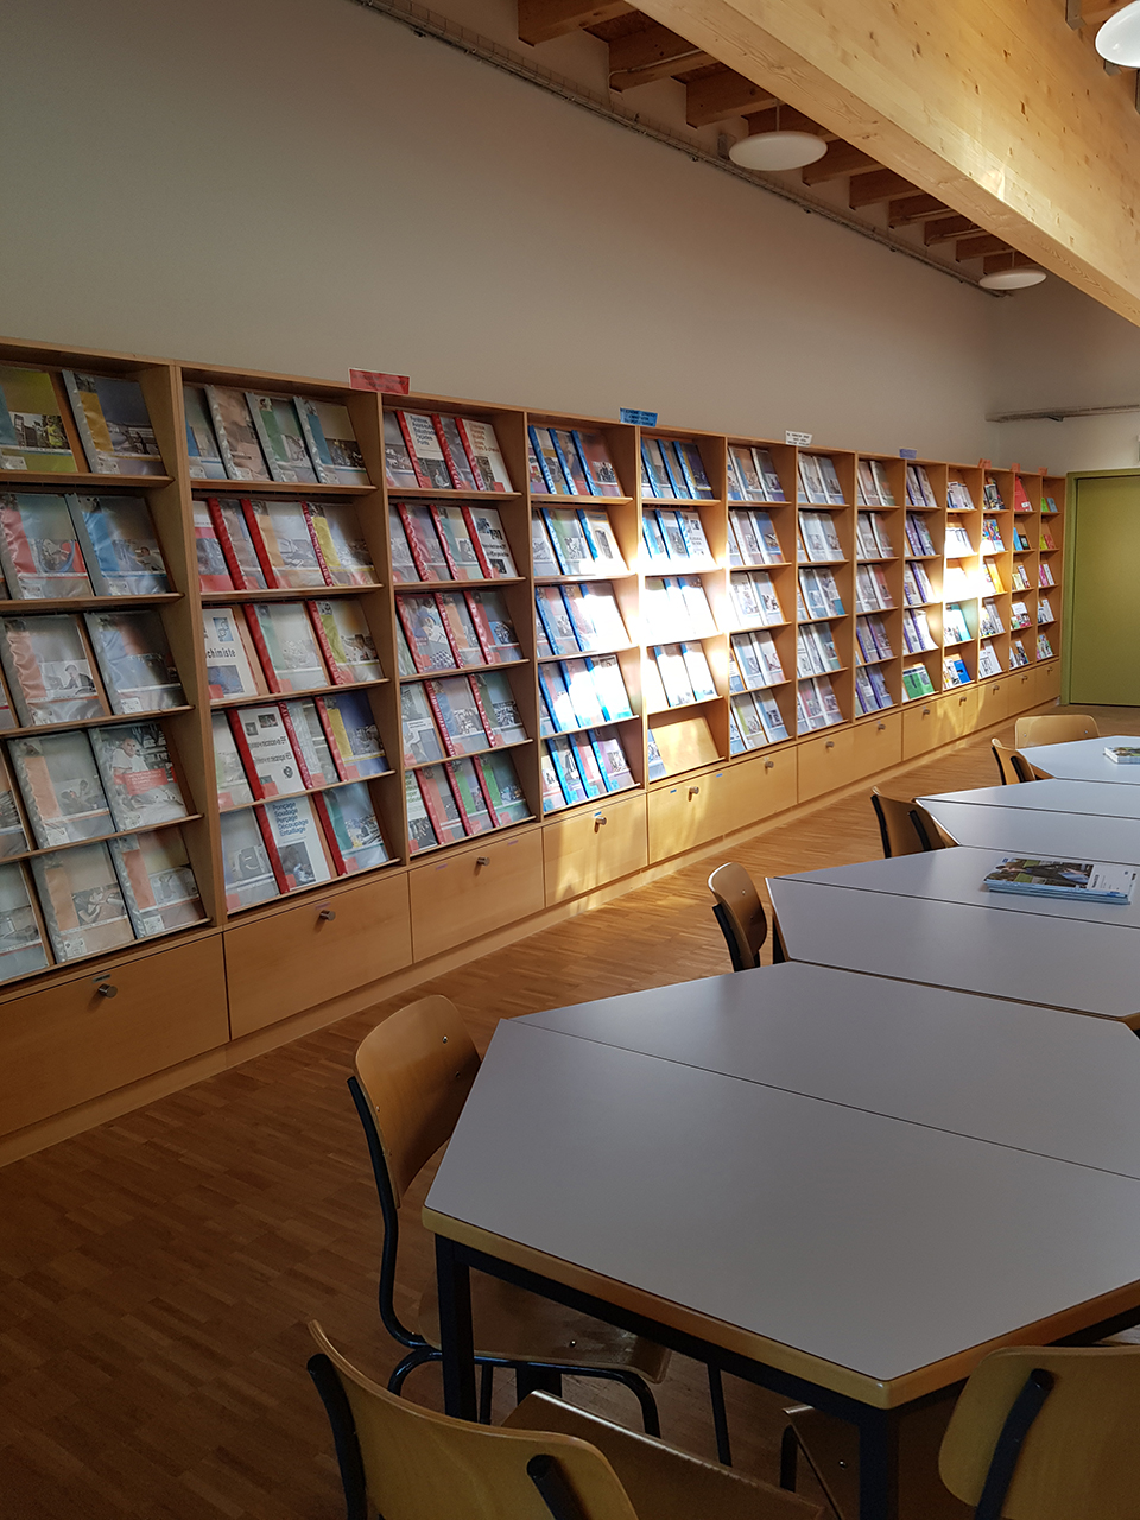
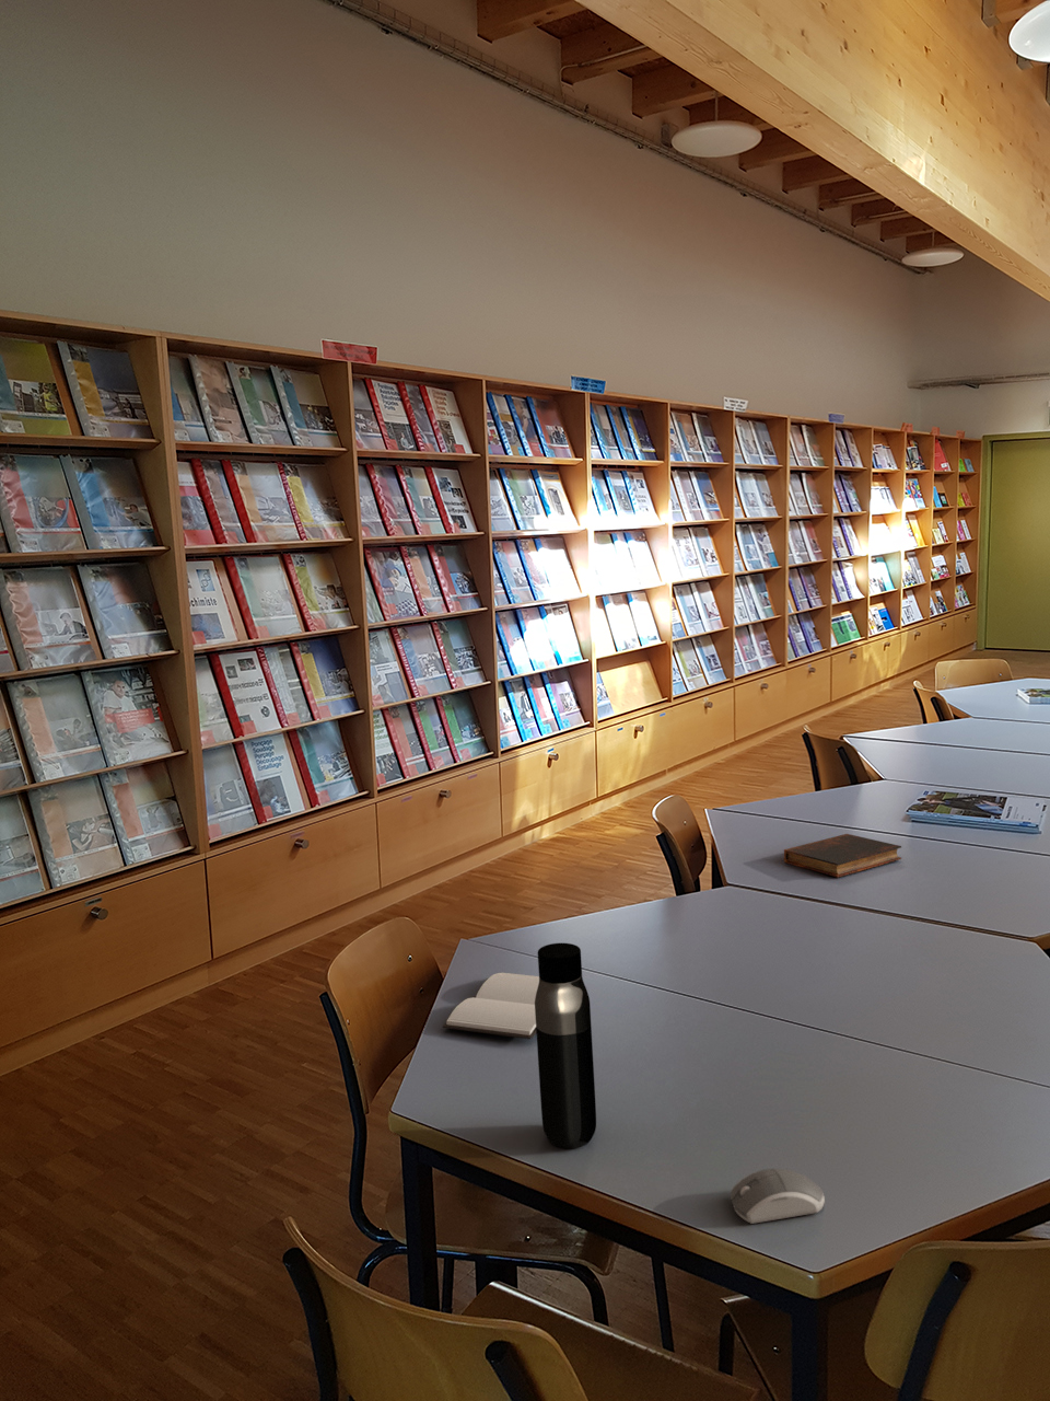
+ water bottle [535,942,597,1149]
+ book [442,972,539,1040]
+ computer mouse [729,1168,826,1224]
+ book [783,833,902,878]
